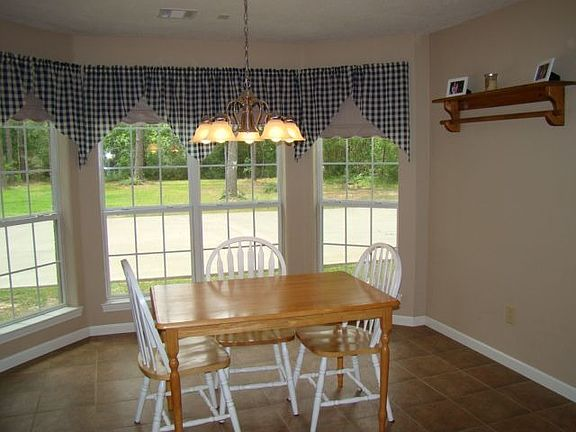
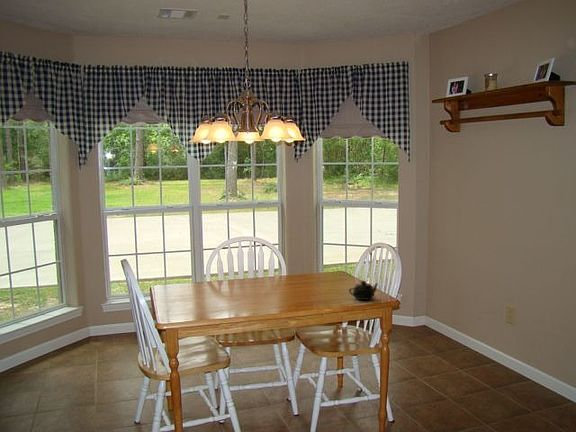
+ teapot [348,280,380,301]
